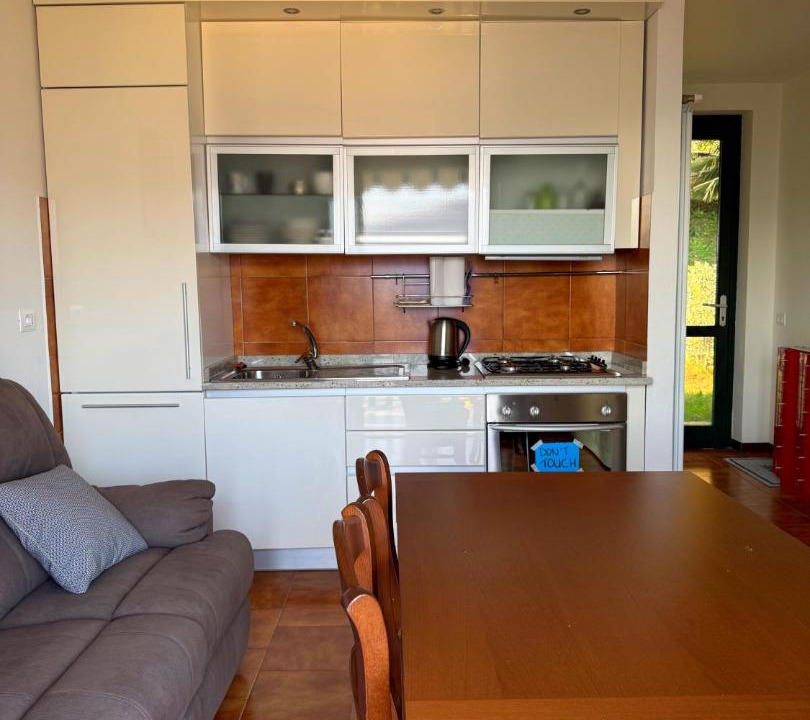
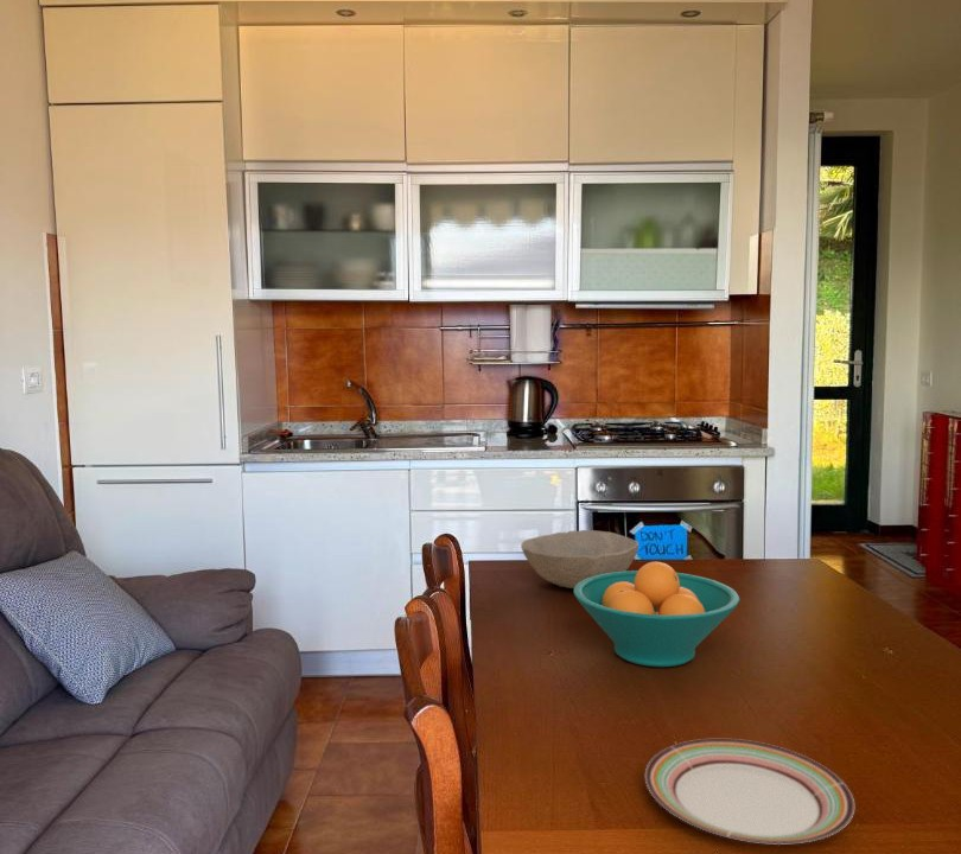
+ fruit bowl [572,561,740,668]
+ plate [644,738,855,846]
+ bowl [520,529,639,589]
